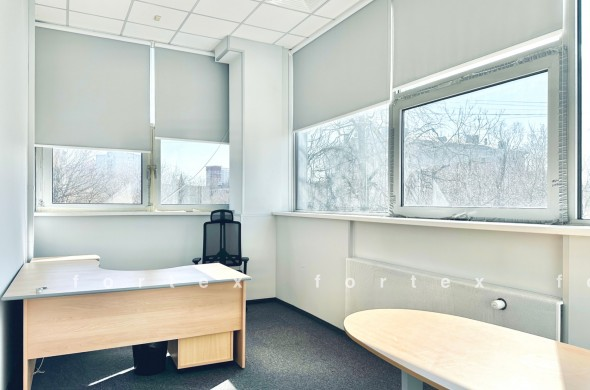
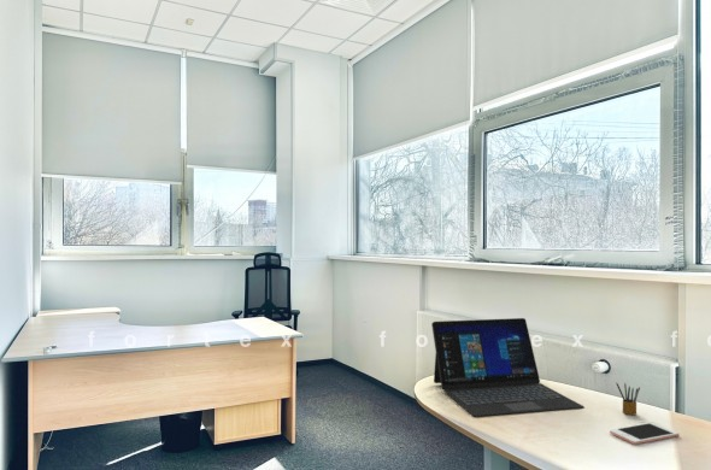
+ laptop [430,317,586,418]
+ pencil box [615,381,641,416]
+ cell phone [609,422,680,446]
